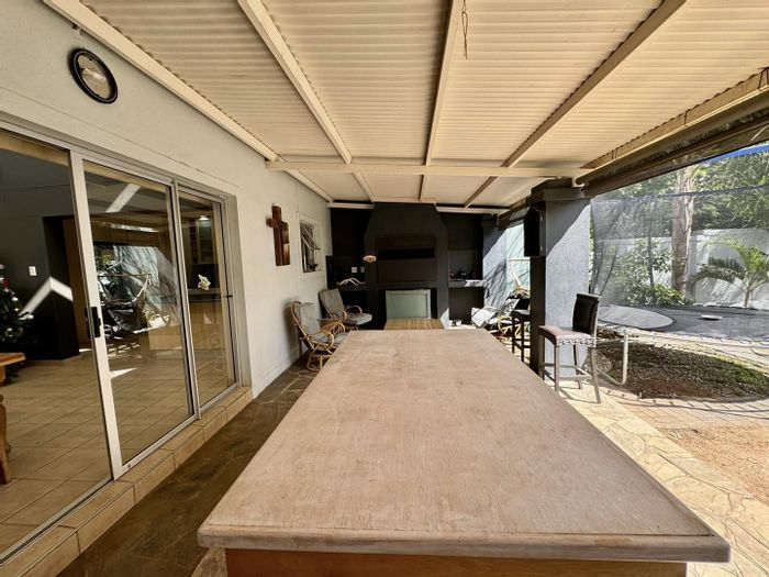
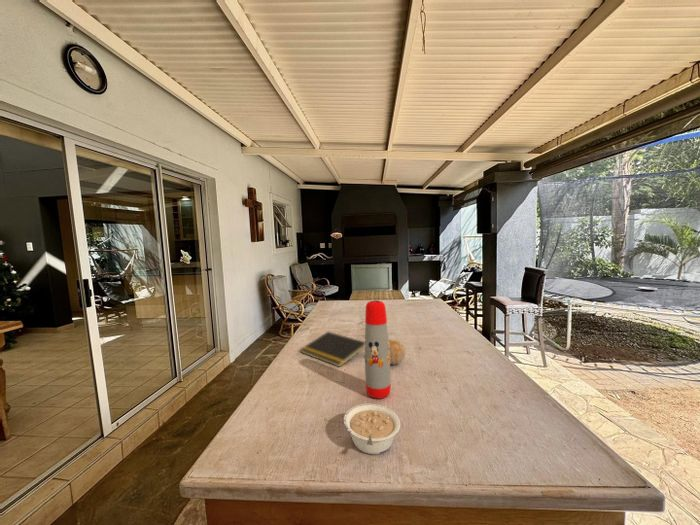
+ water bottle [364,299,392,400]
+ notepad [299,331,365,368]
+ legume [343,403,401,456]
+ fruit [389,339,406,366]
